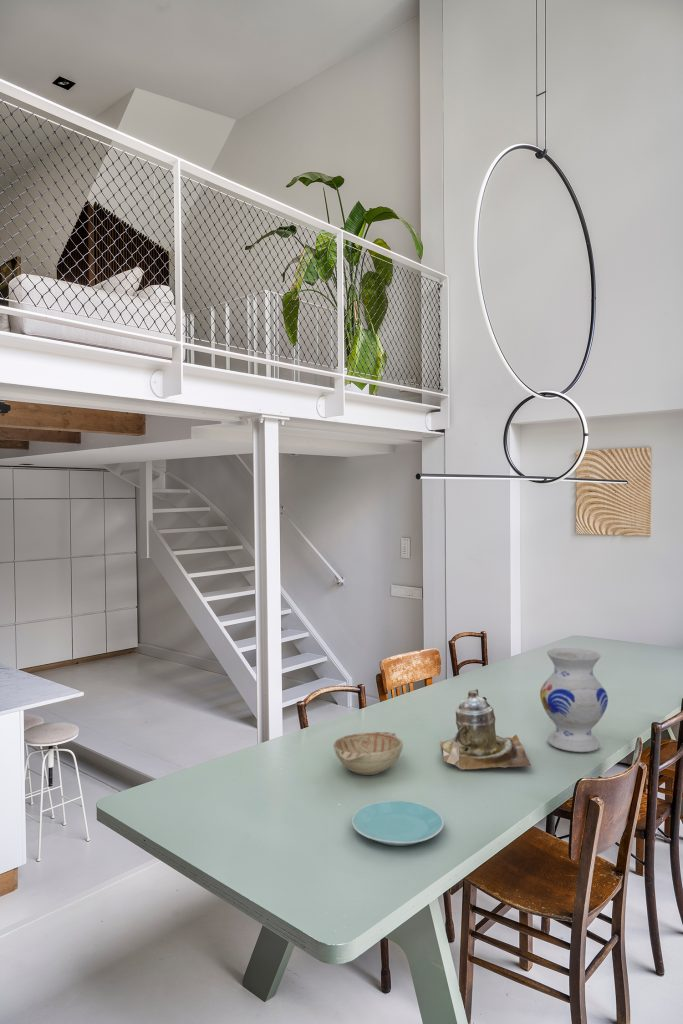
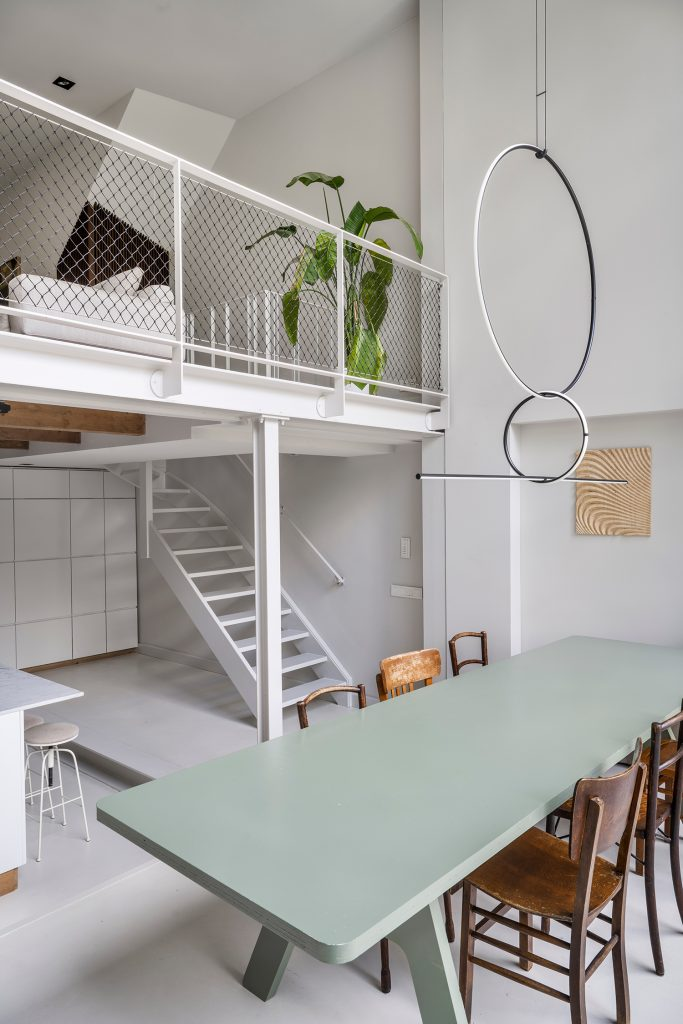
- plate [351,800,445,847]
- decorative bowl [333,731,404,776]
- vase [539,647,609,753]
- teapot [439,688,532,771]
